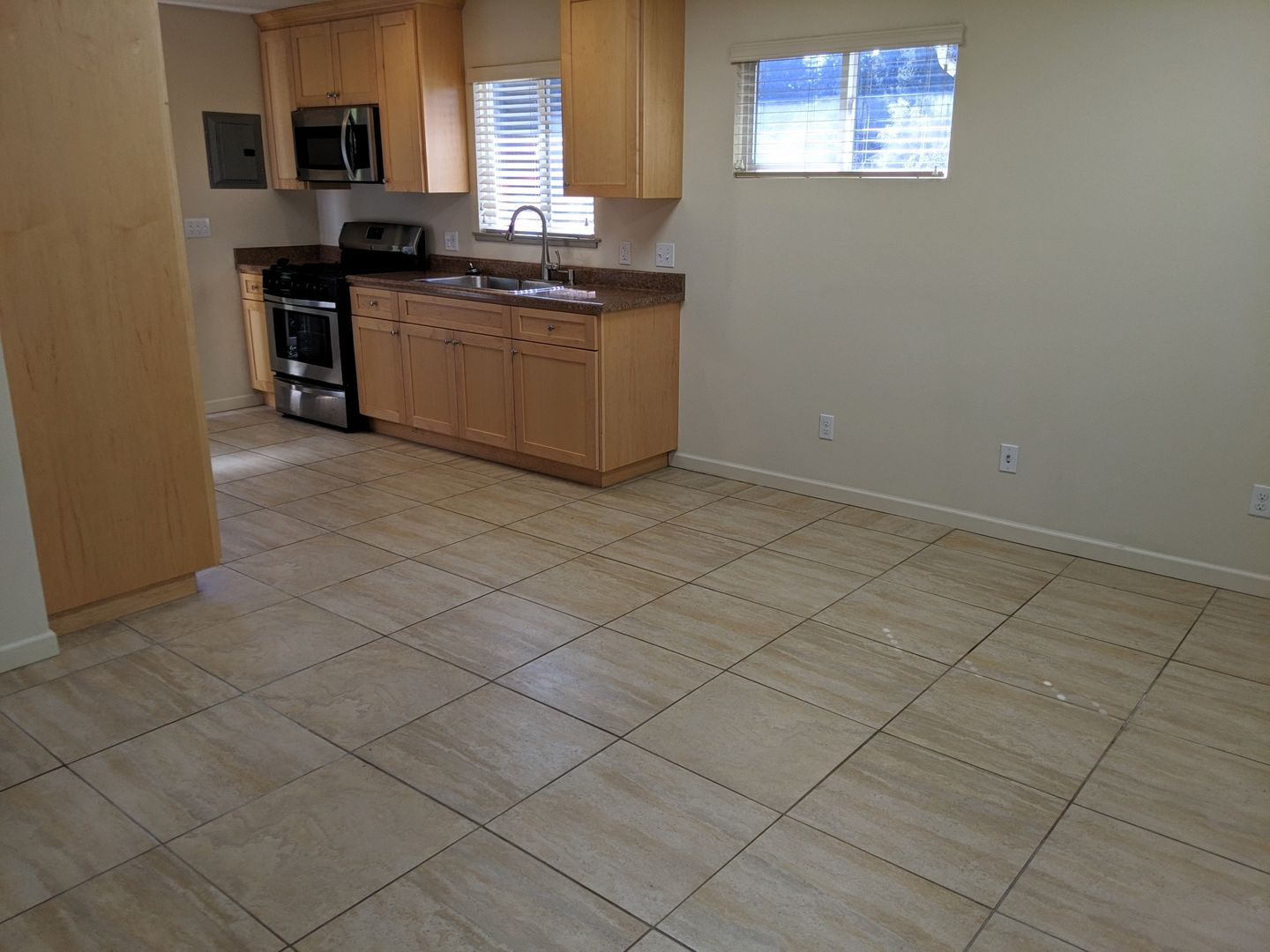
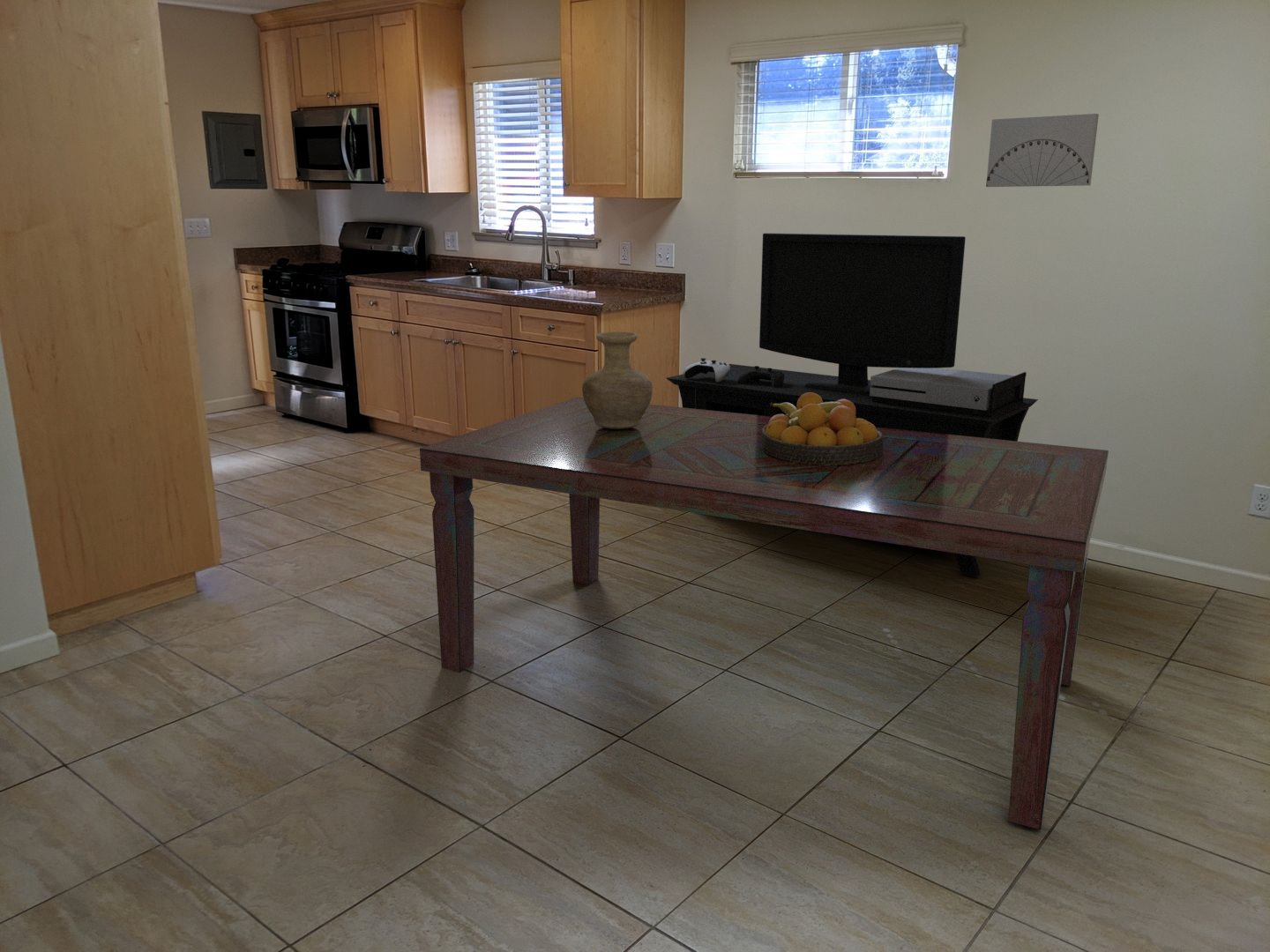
+ media console [666,232,1039,577]
+ vase [581,331,654,429]
+ wall art [985,113,1100,188]
+ fruit bowl [760,392,883,465]
+ dining table [419,396,1109,830]
